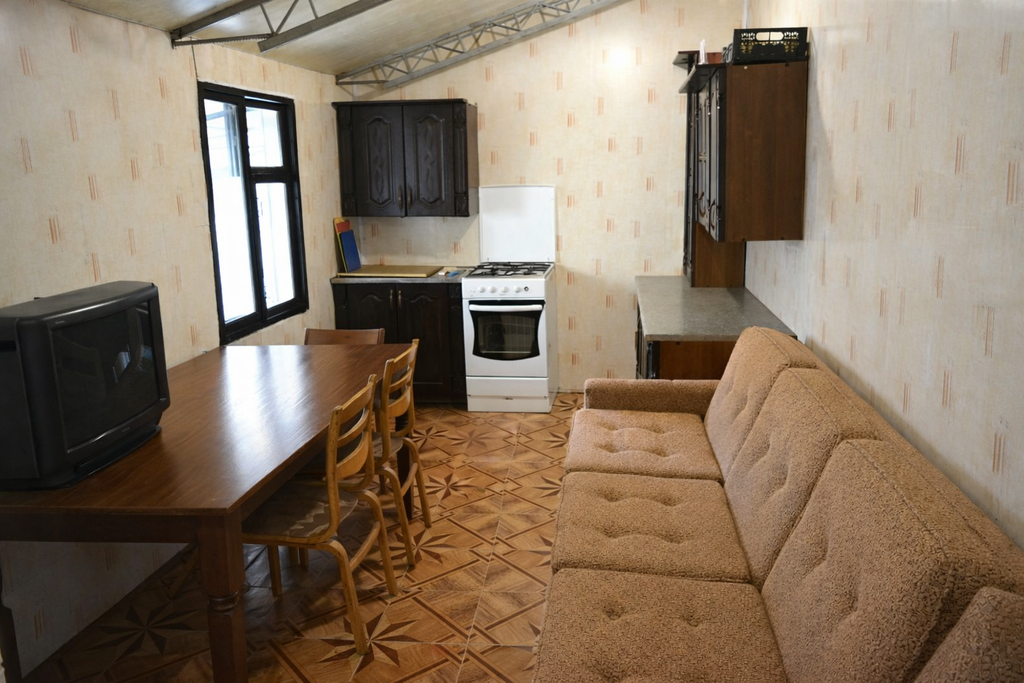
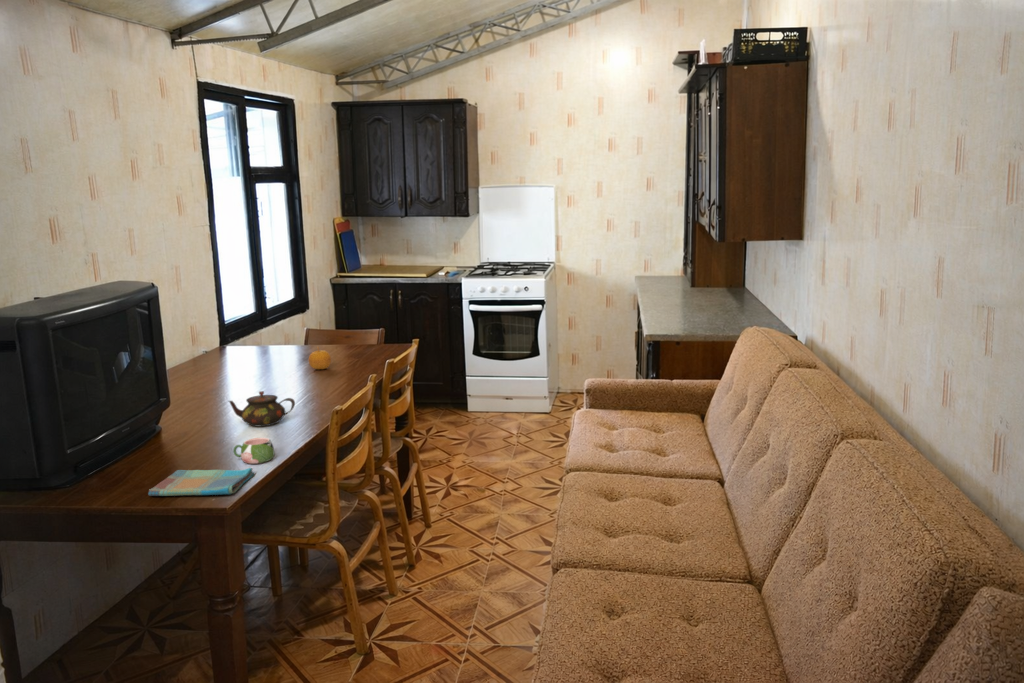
+ teapot [228,390,296,427]
+ mug [232,437,275,465]
+ dish towel [147,467,256,497]
+ fruit [308,345,332,370]
